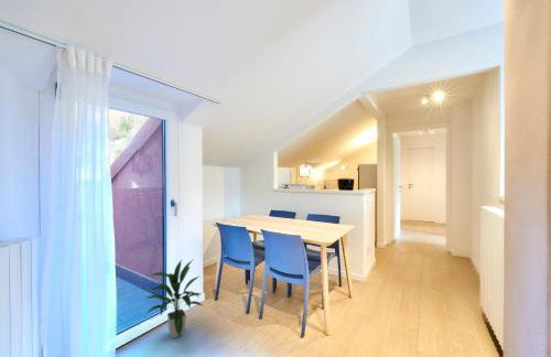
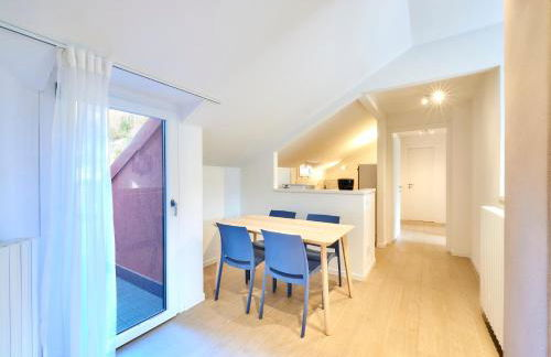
- indoor plant [142,258,205,339]
